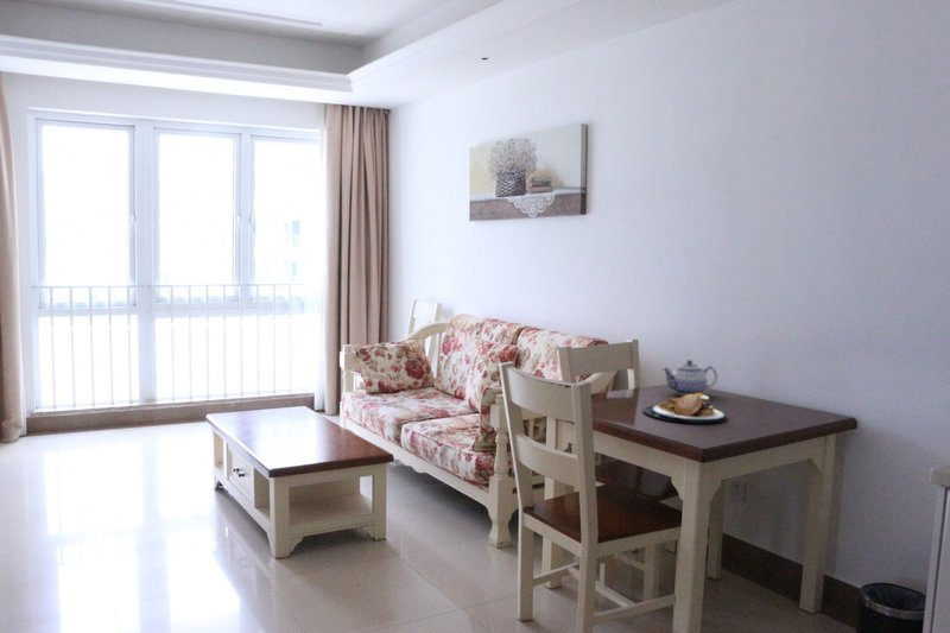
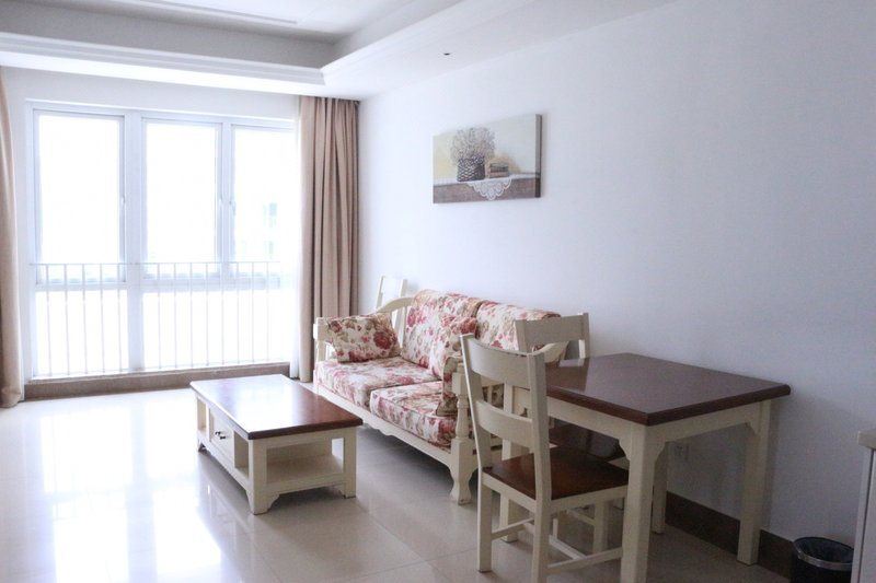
- plate [642,392,728,424]
- teapot [660,359,718,397]
